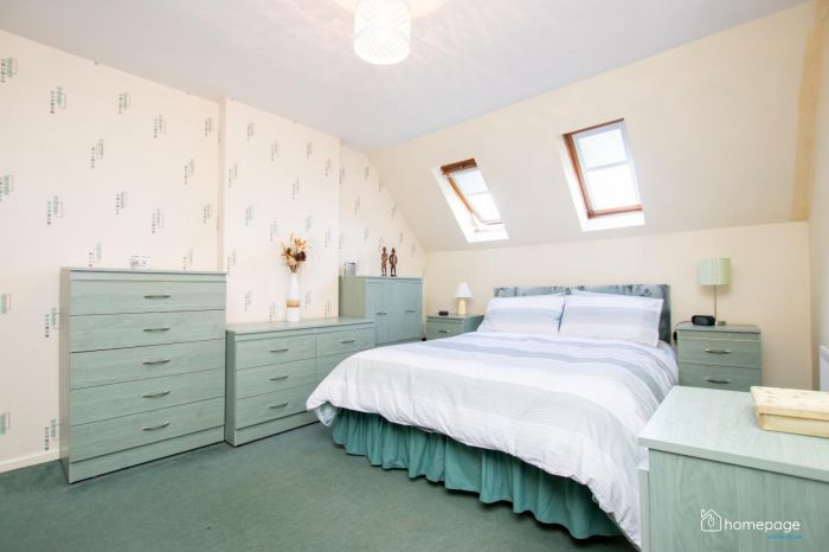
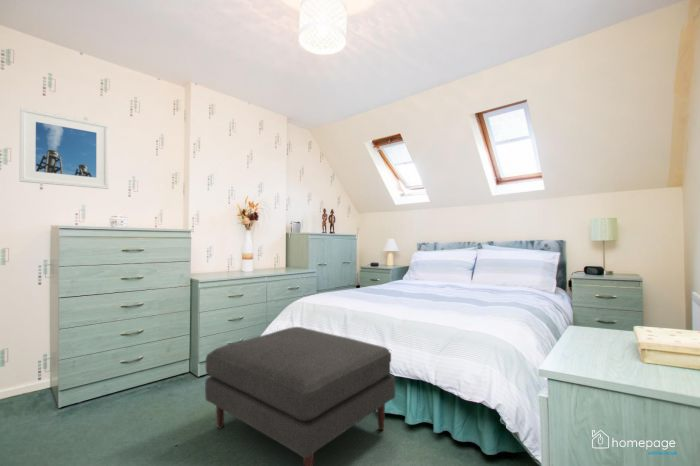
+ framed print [18,106,110,190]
+ ottoman [204,326,396,466]
